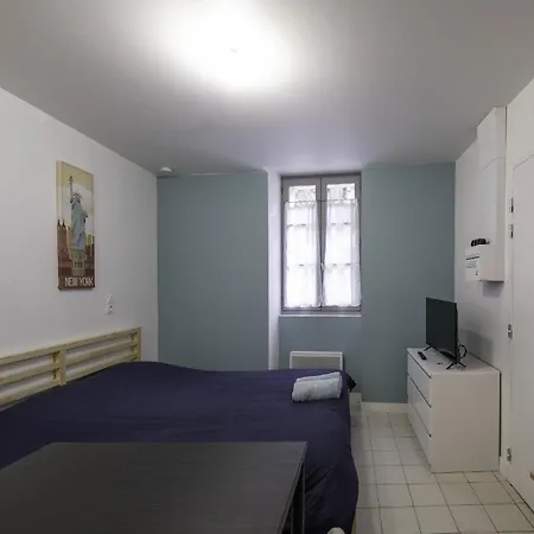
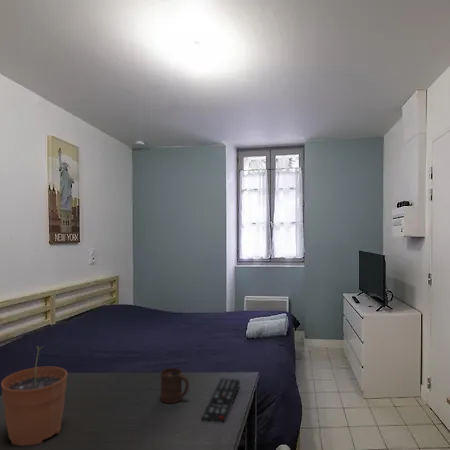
+ cup [160,367,190,404]
+ plant pot [0,345,68,447]
+ remote control [200,377,241,423]
